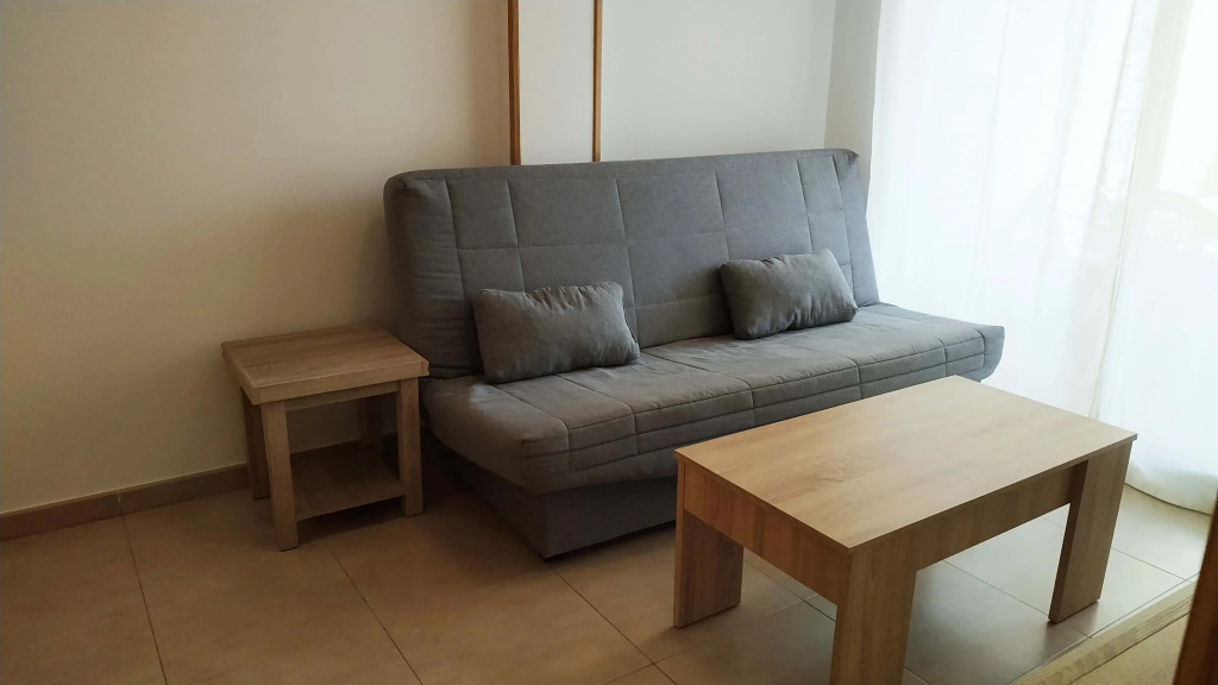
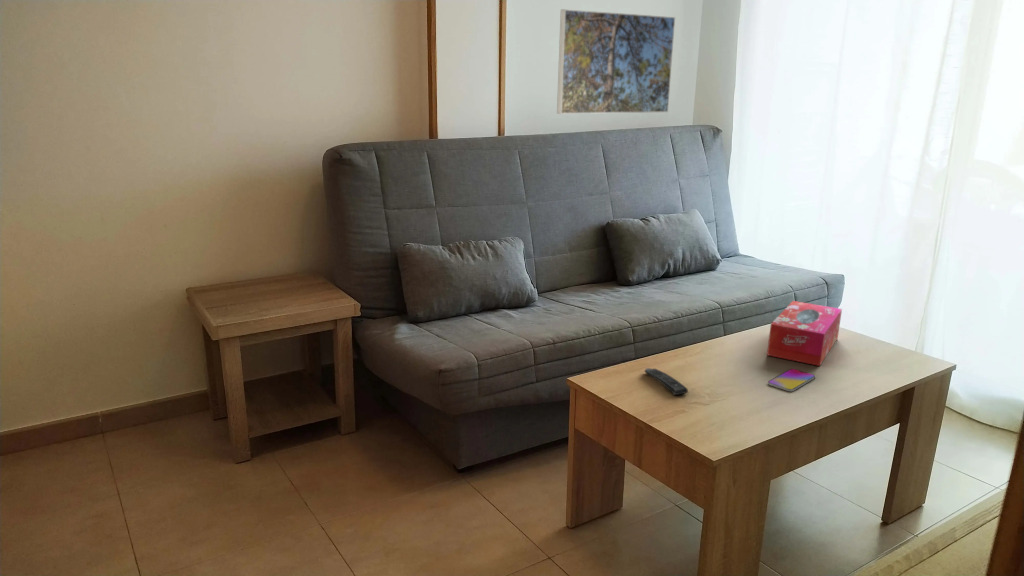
+ smartphone [767,368,816,392]
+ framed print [556,8,676,115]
+ tissue box [766,300,843,367]
+ remote control [643,367,689,396]
